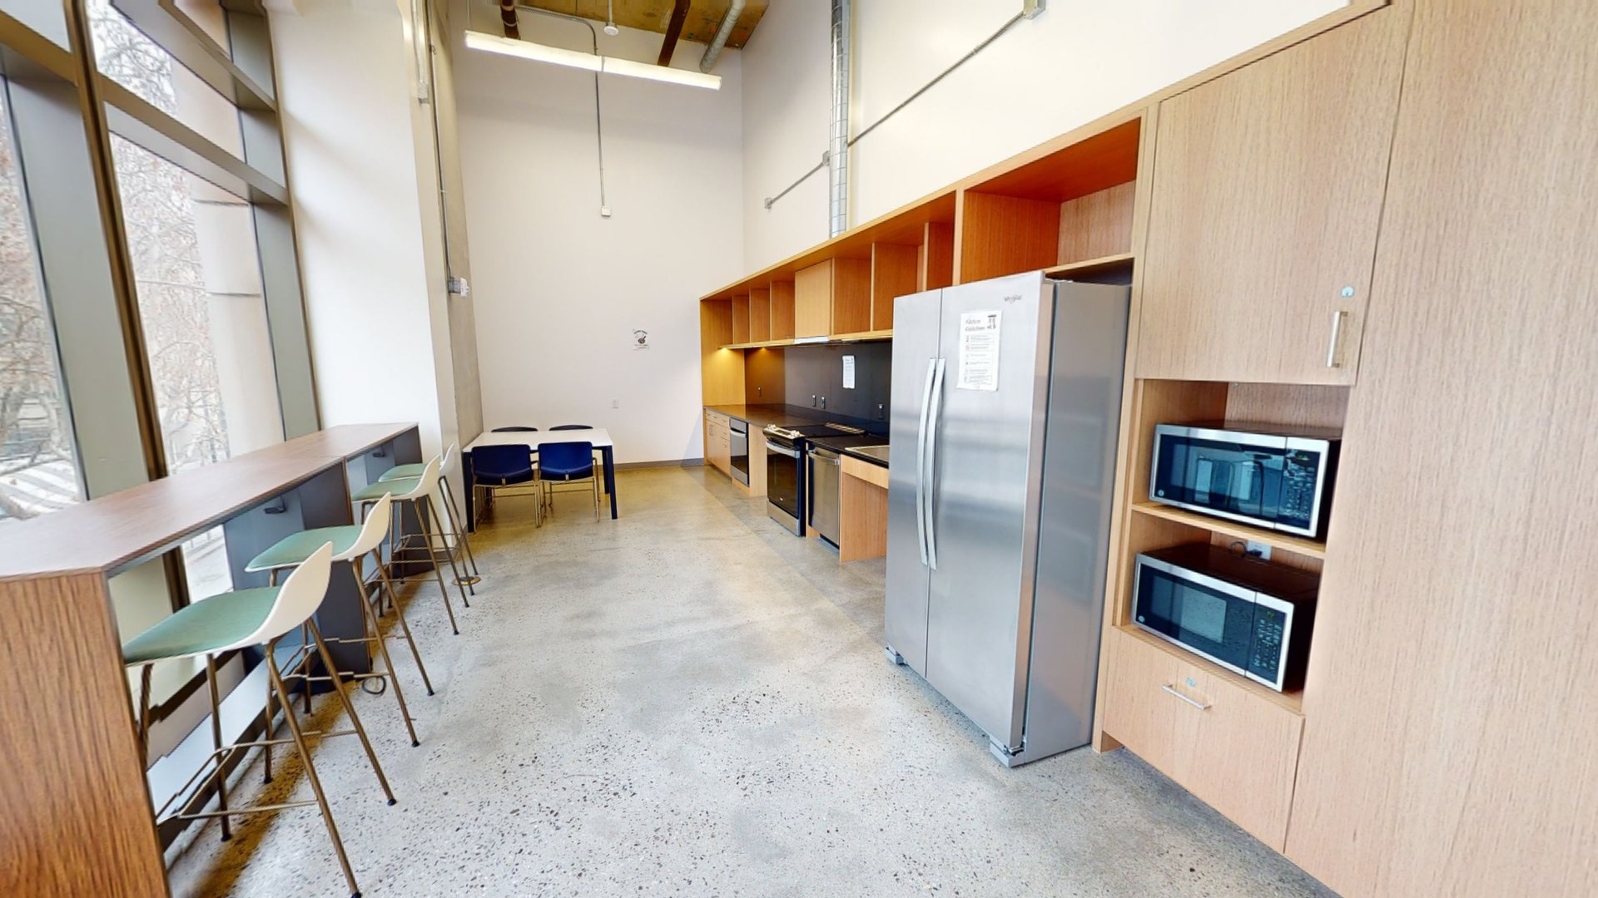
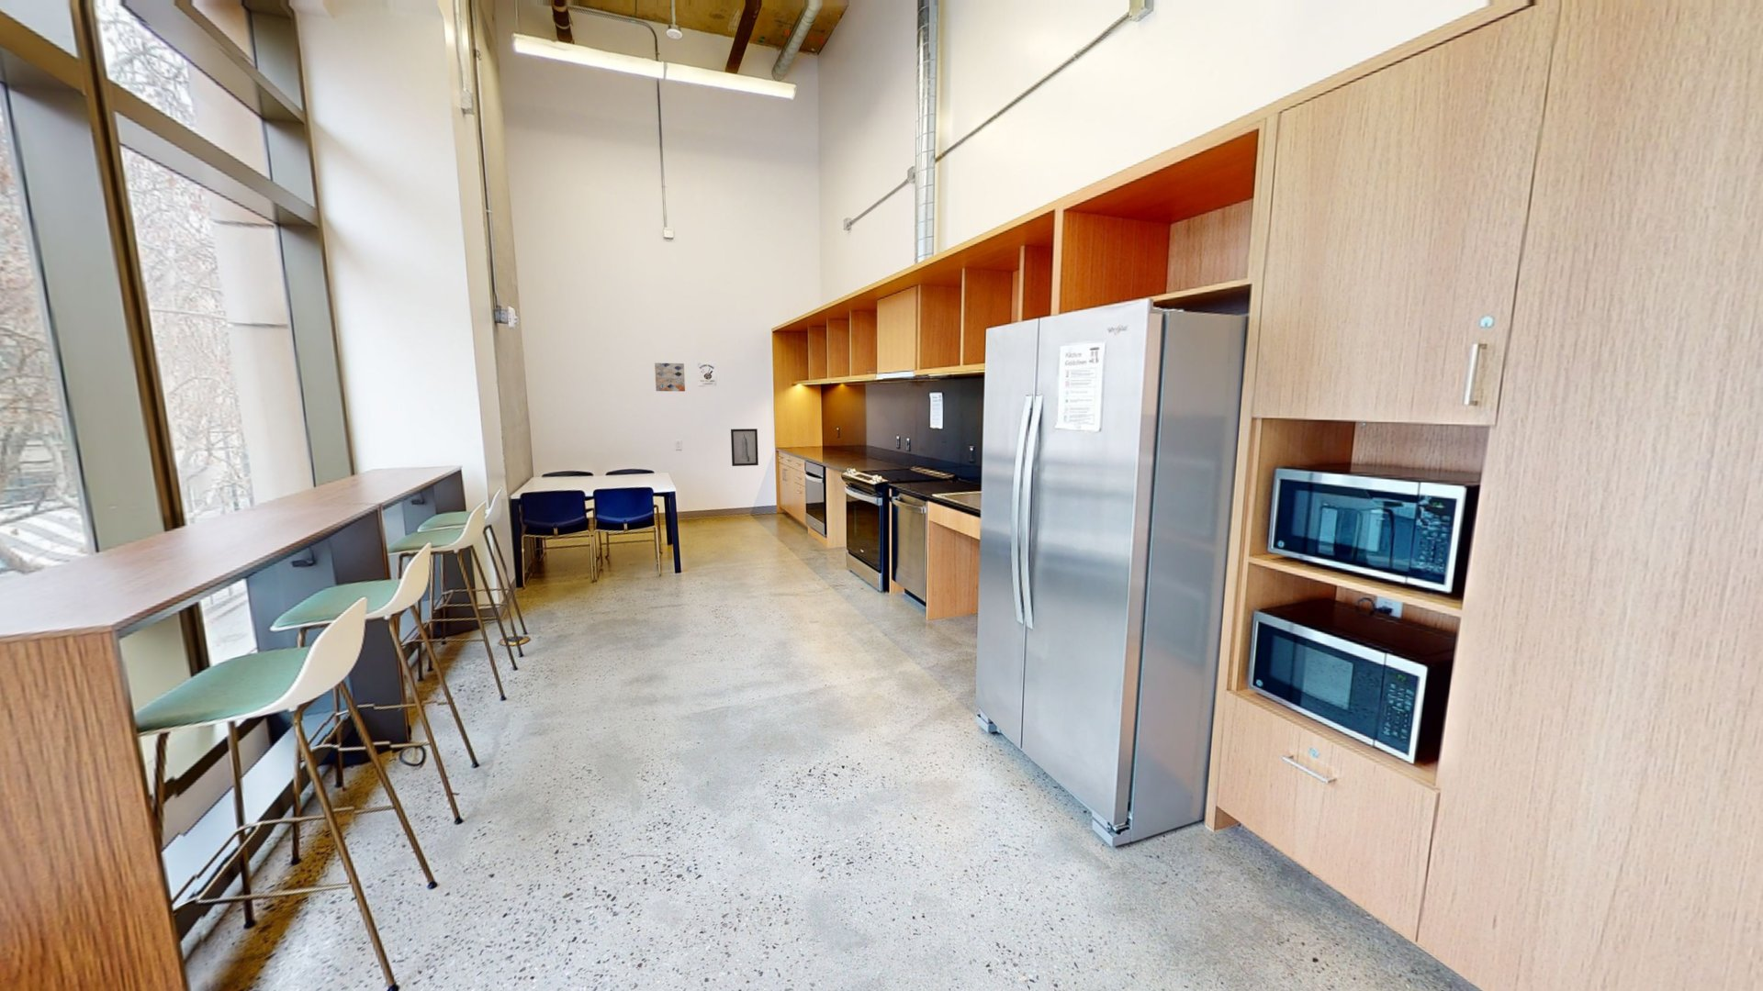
+ wall art [654,362,685,392]
+ wall art [730,427,759,467]
